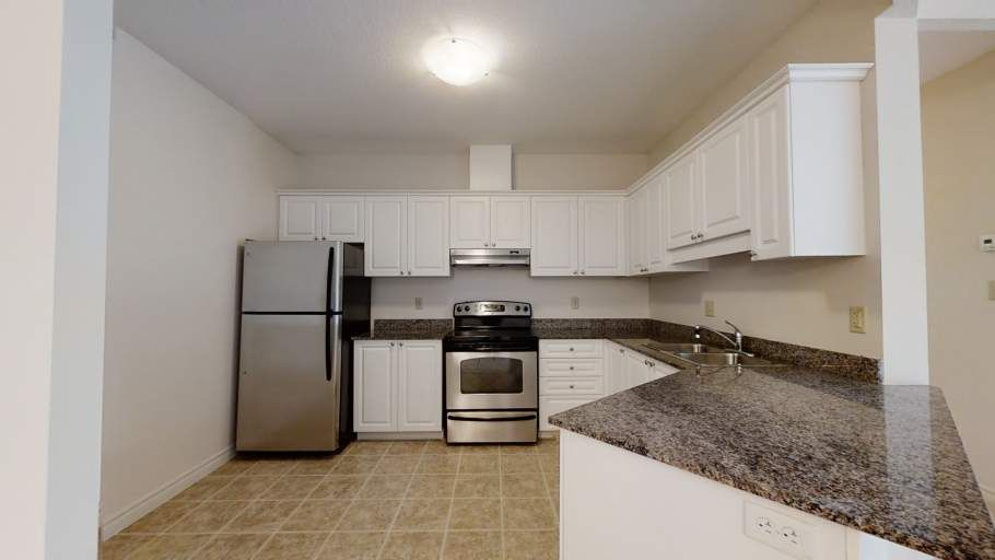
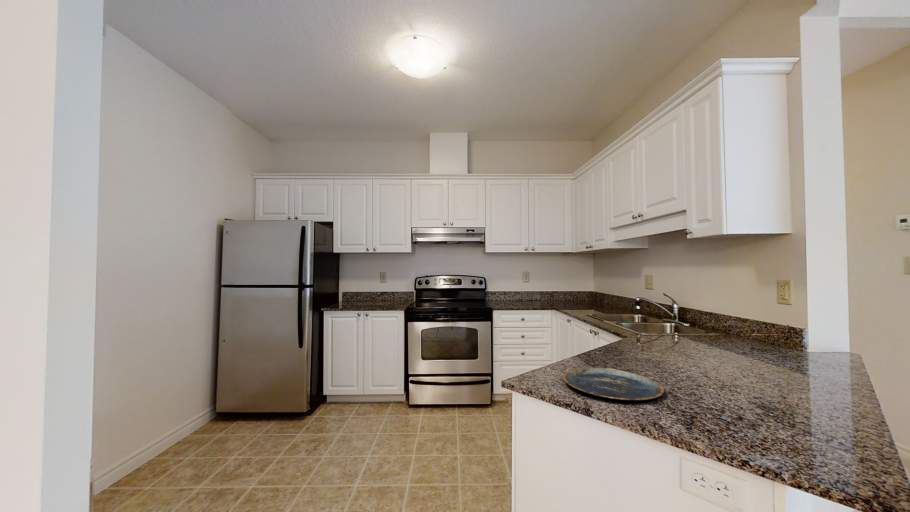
+ plate [562,366,665,402]
